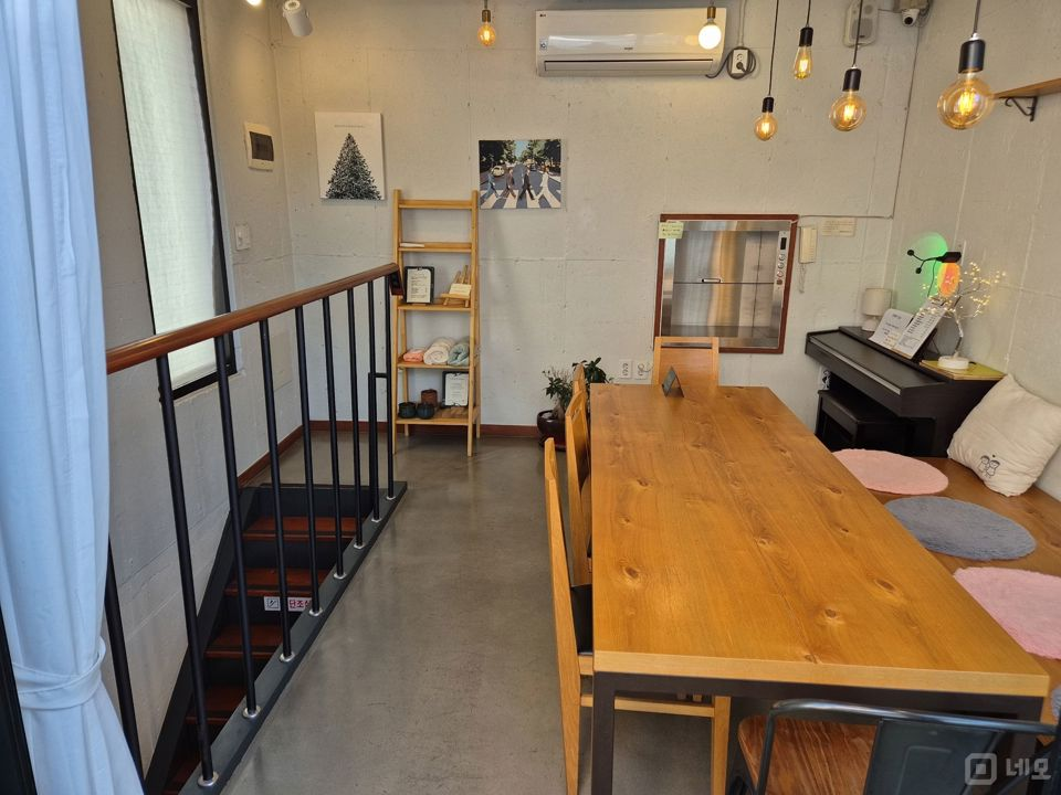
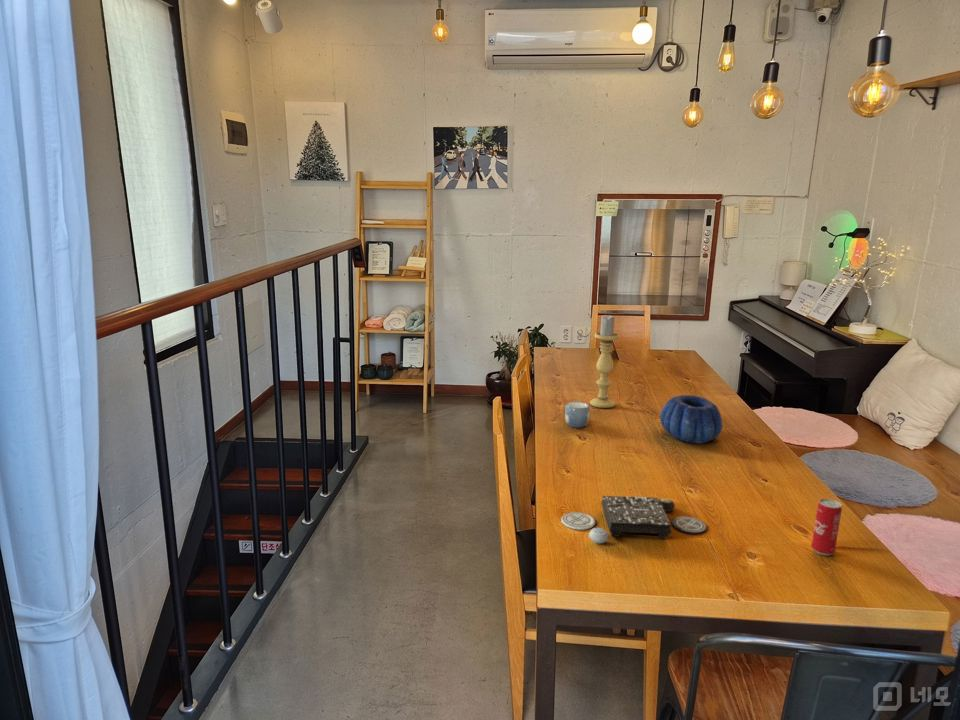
+ decorative bowl [659,394,724,444]
+ mug [564,400,591,429]
+ beverage can [811,498,843,556]
+ board game [560,495,708,544]
+ candle holder [589,314,620,409]
